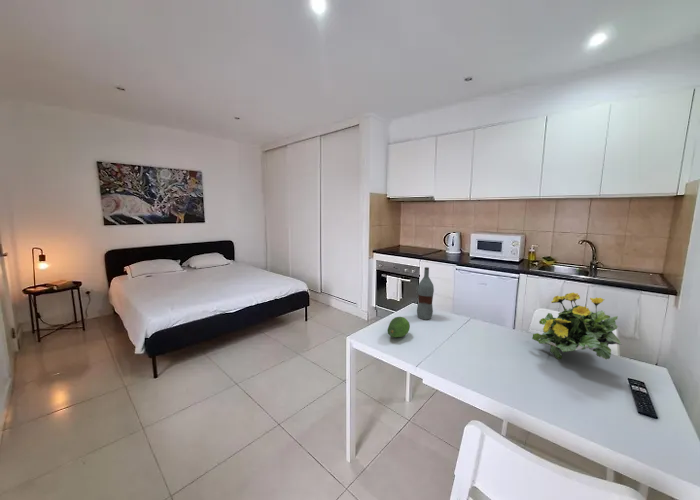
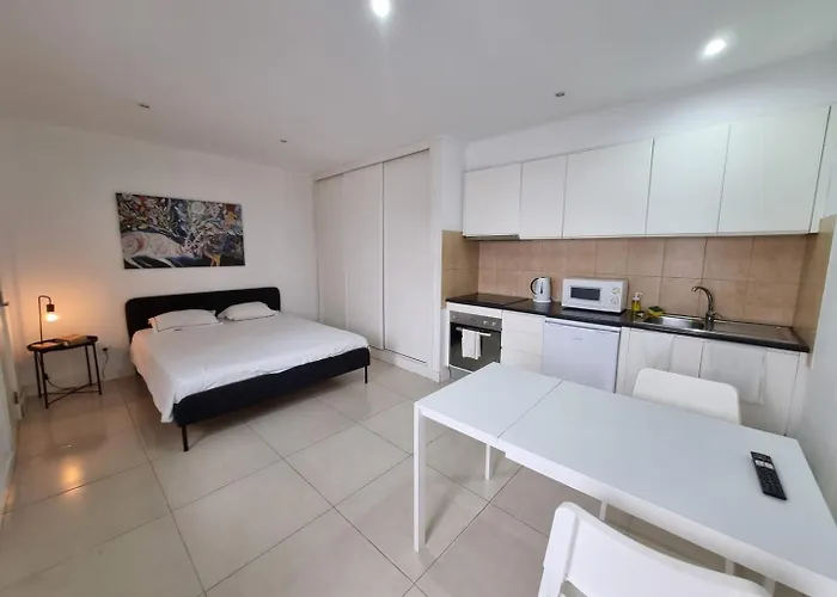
- fruit [387,316,411,338]
- bottle [416,266,435,321]
- flowering plant [531,292,623,361]
